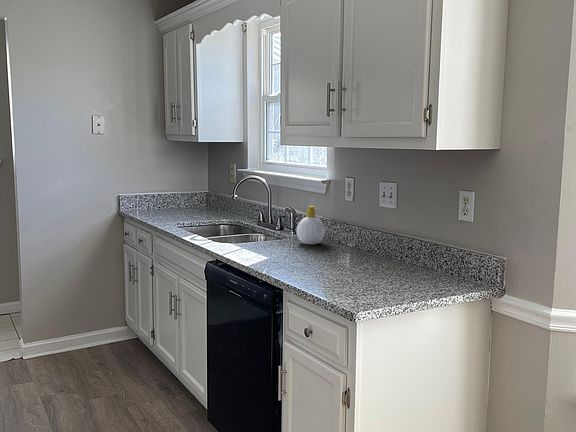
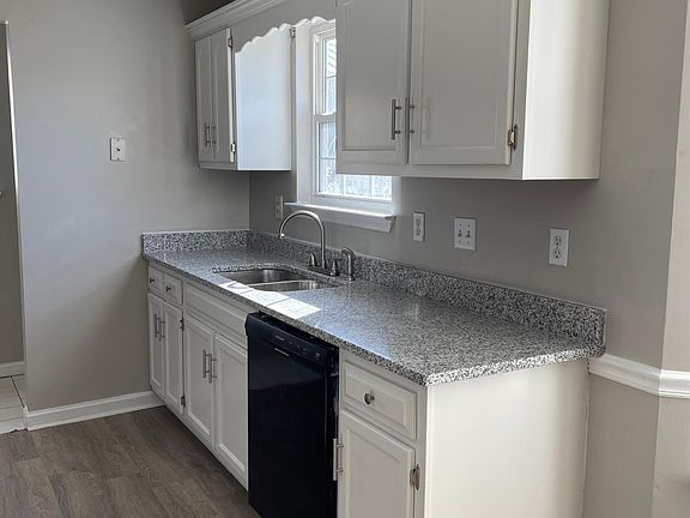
- soap bottle [295,205,326,245]
